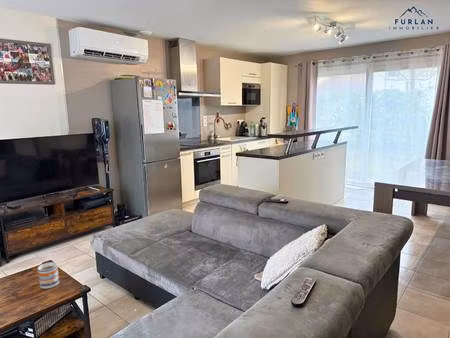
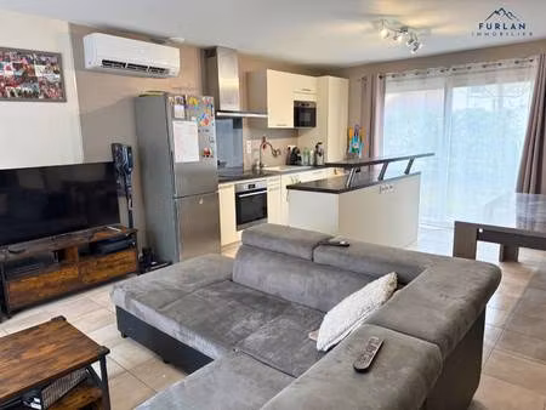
- mug [37,261,60,290]
